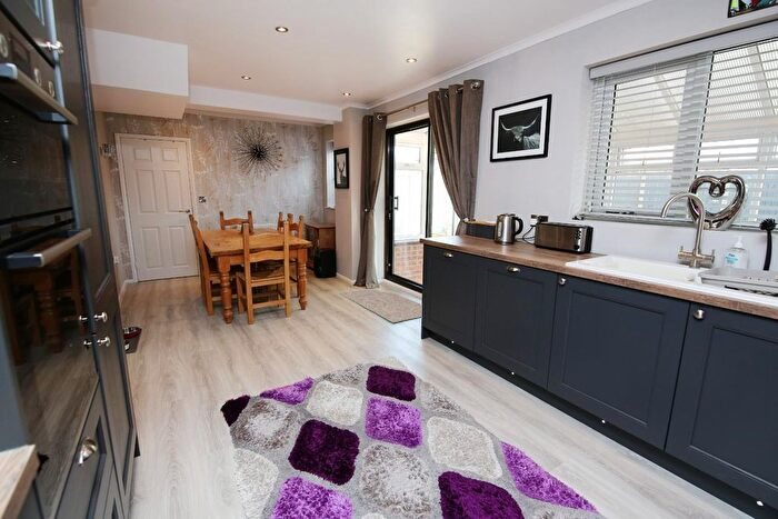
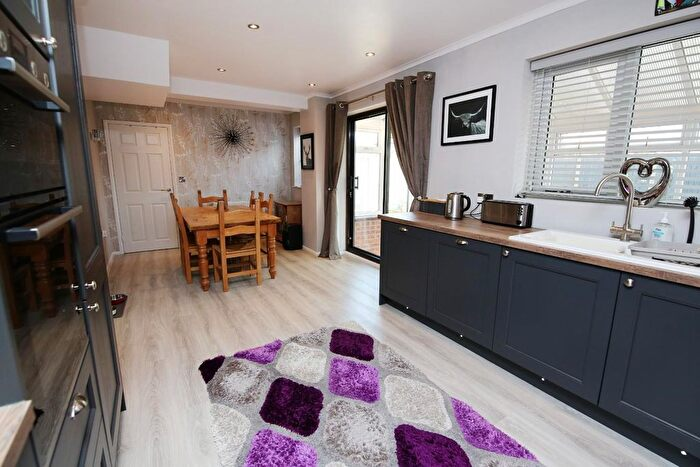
- rug [339,288,422,323]
